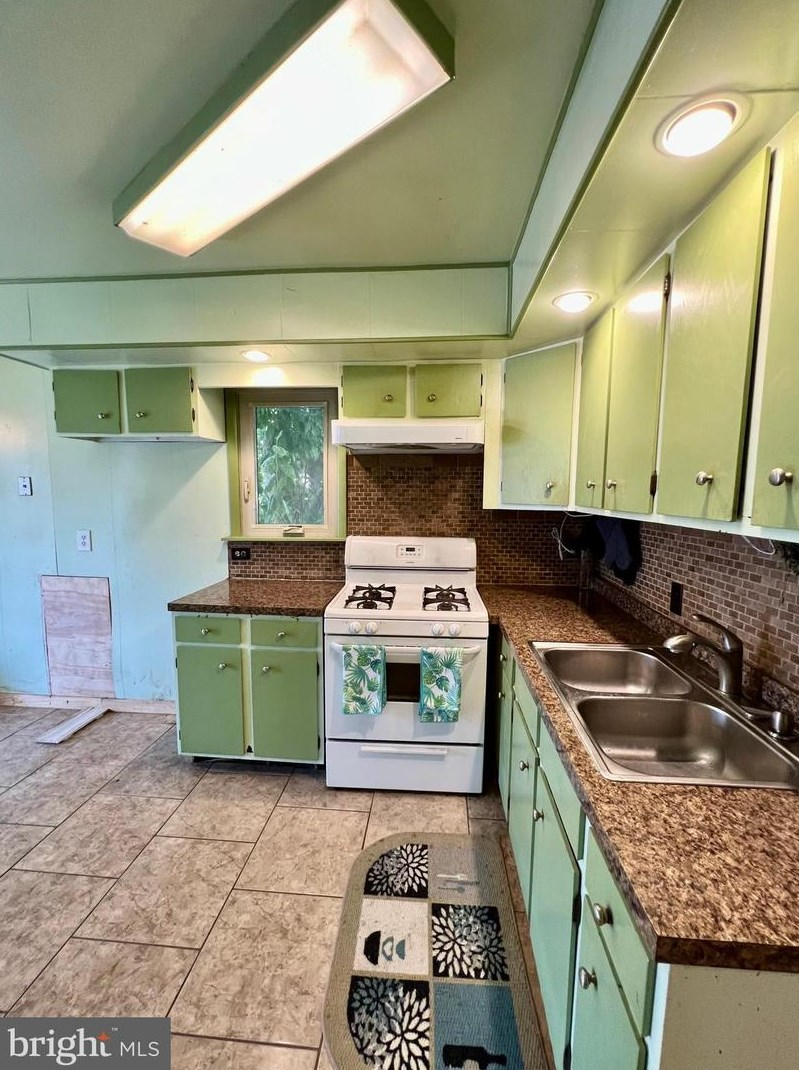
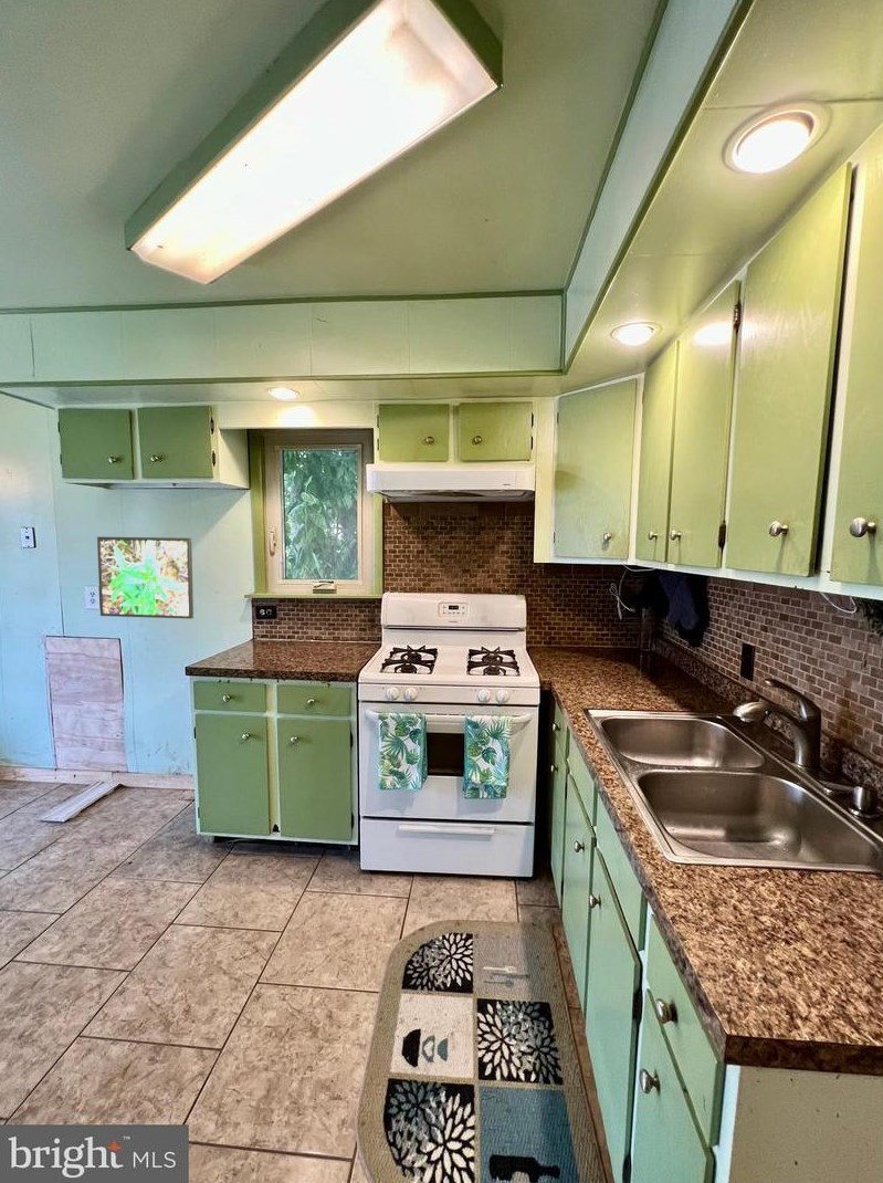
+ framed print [96,536,195,620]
